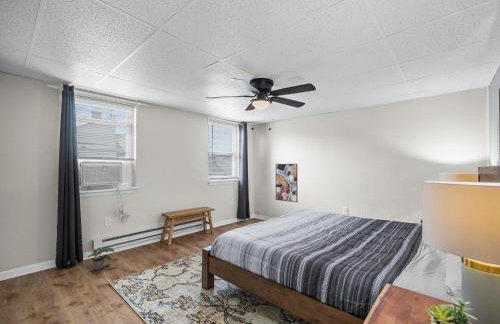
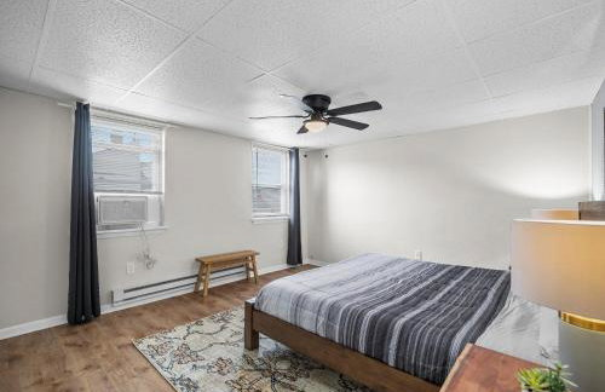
- potted plant [86,246,116,271]
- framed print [275,163,299,203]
